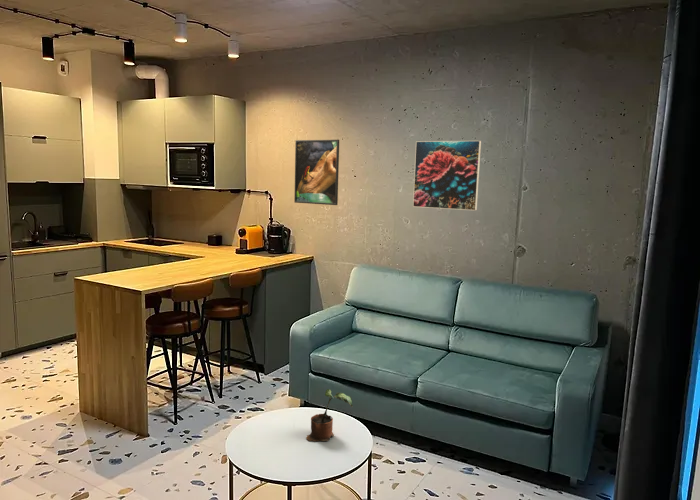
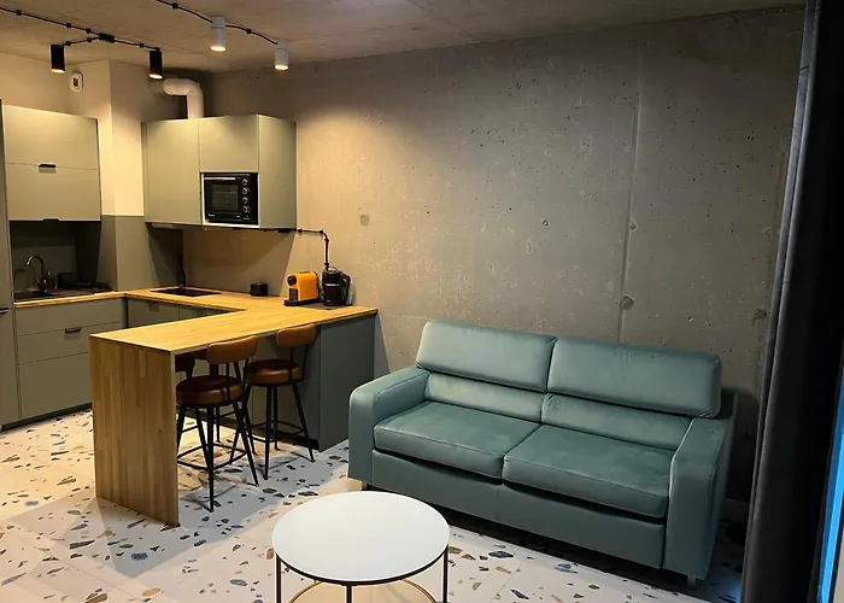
- potted plant [305,388,354,442]
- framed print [412,140,482,211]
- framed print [293,139,340,206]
